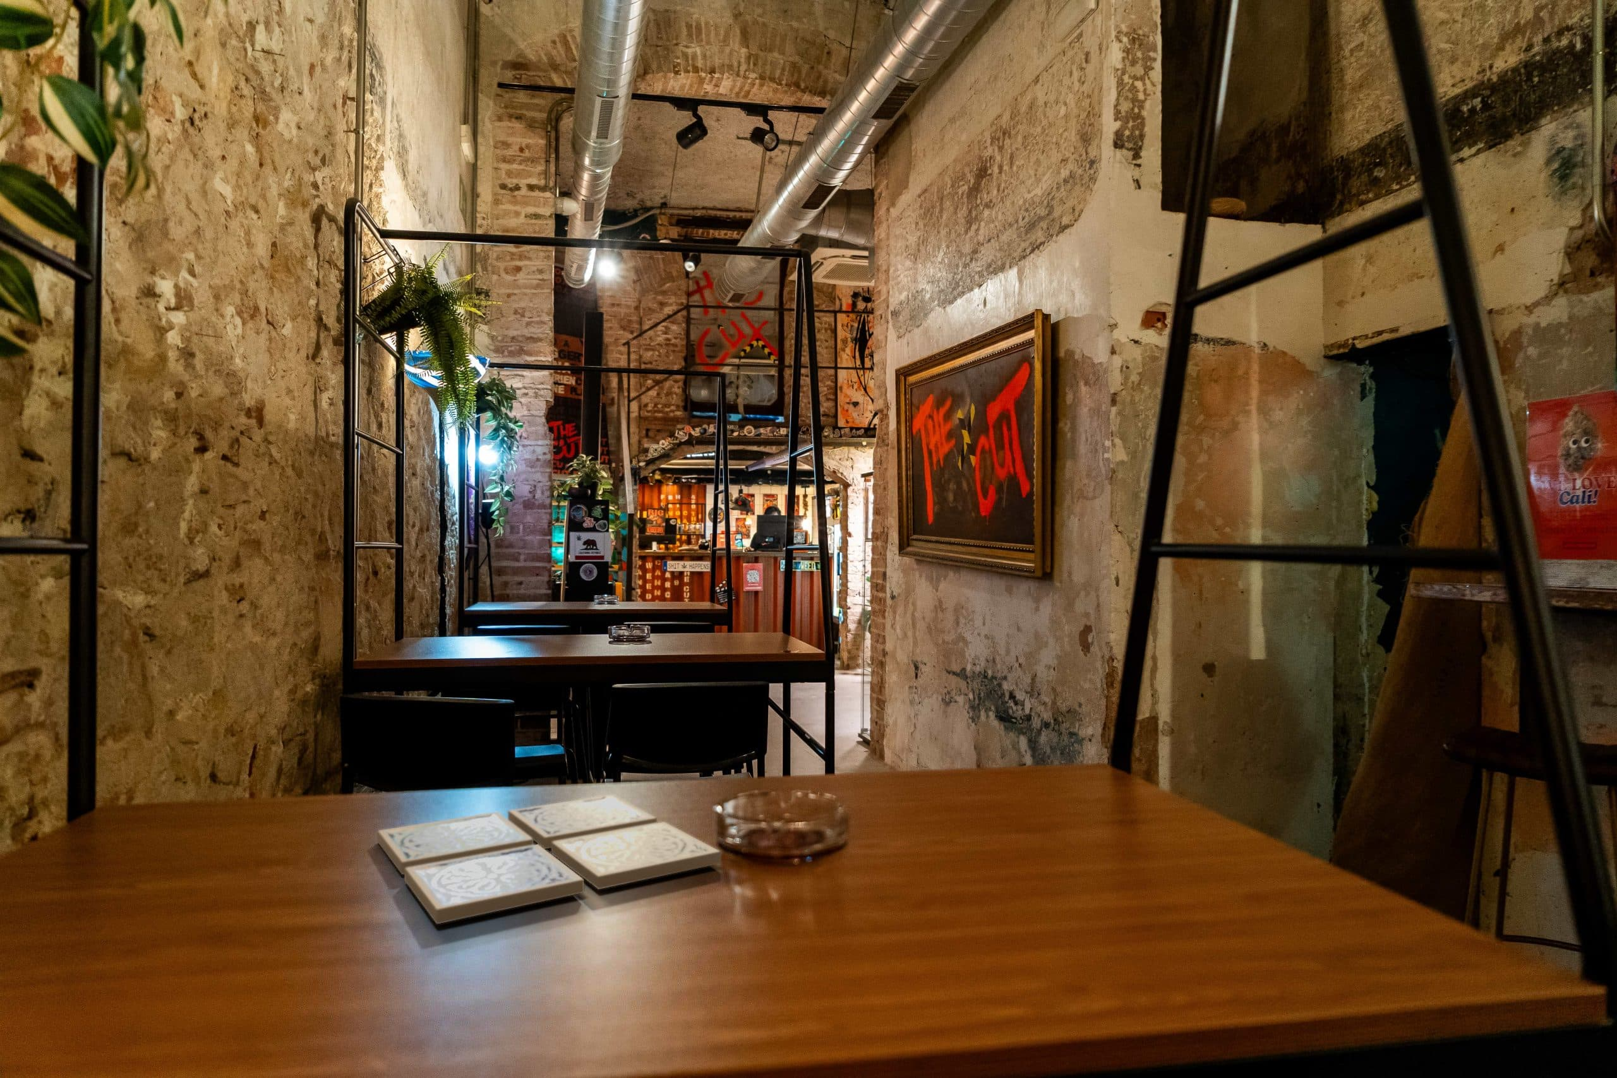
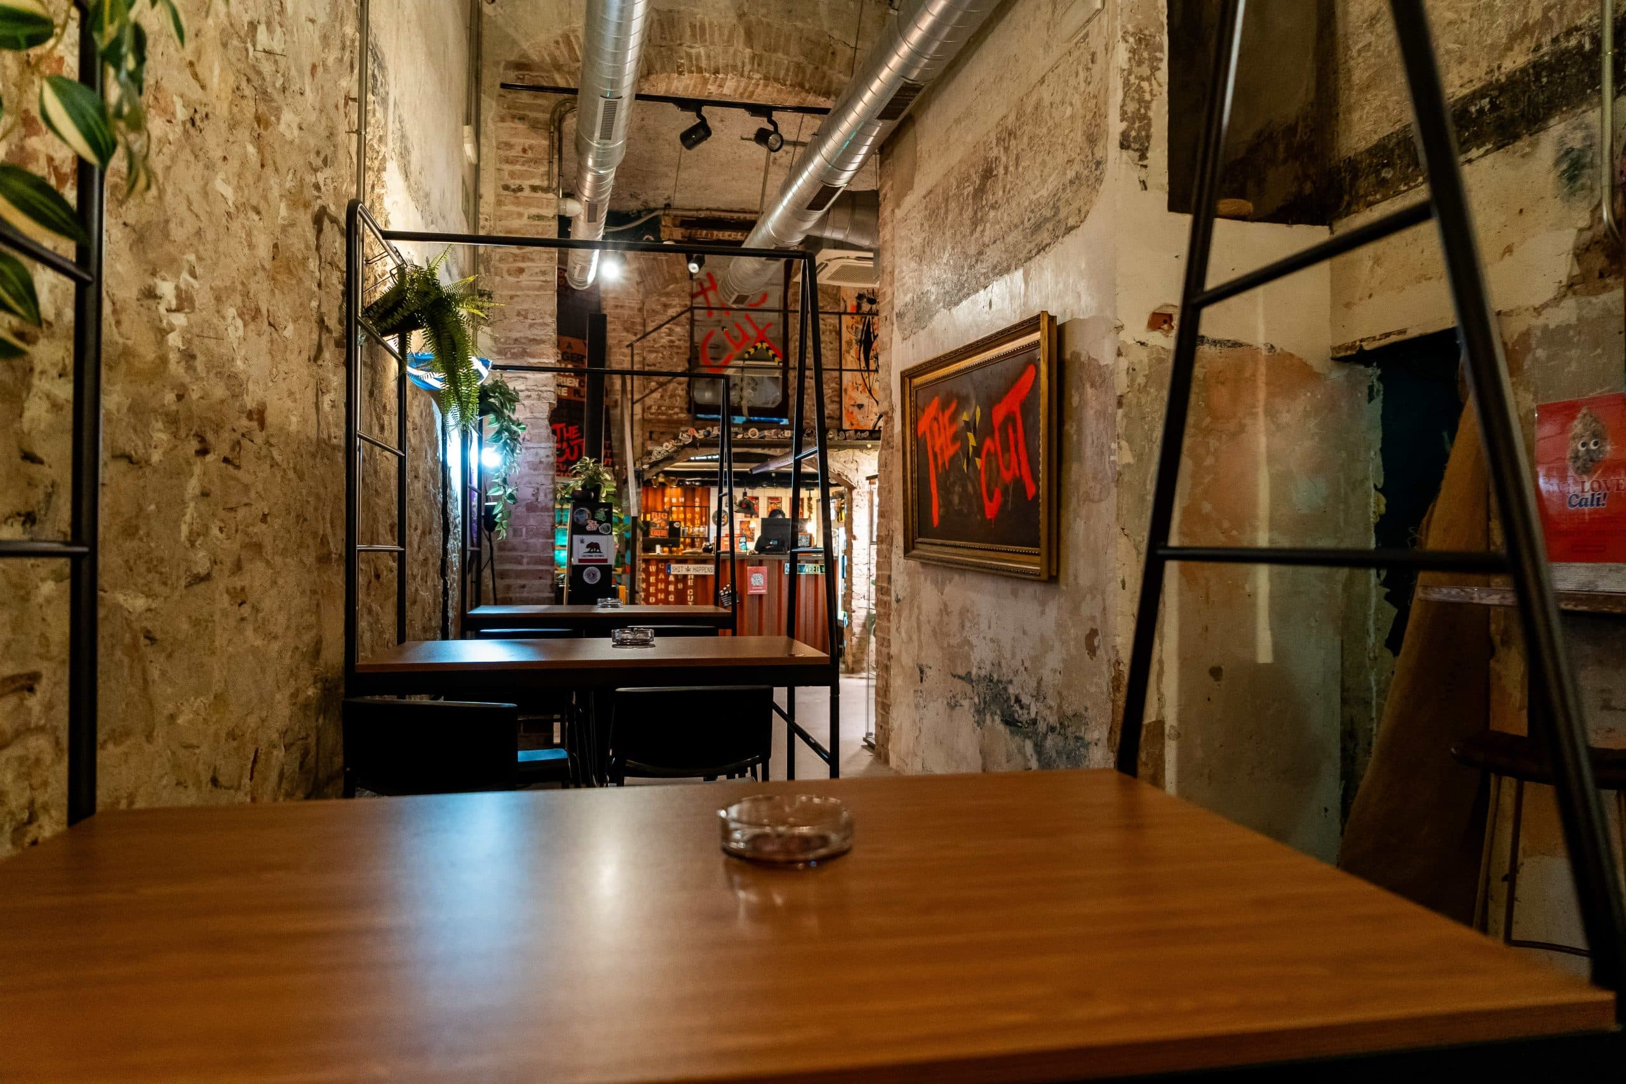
- drink coaster [377,794,722,924]
